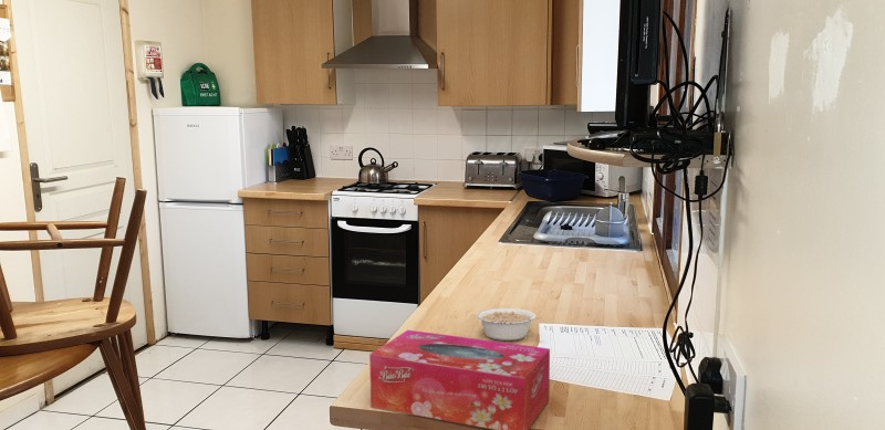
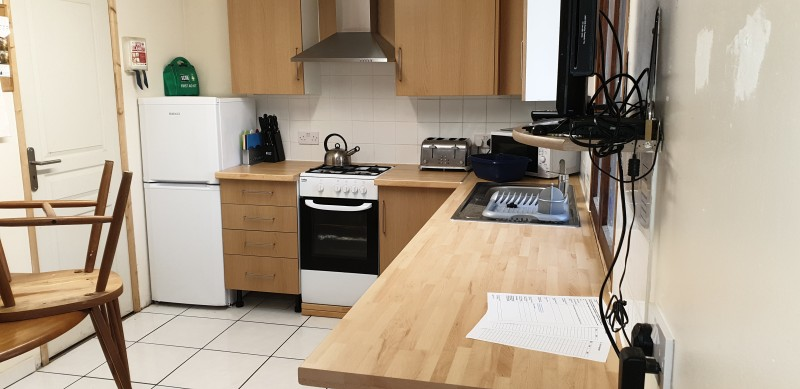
- tissue box [368,328,551,430]
- legume [476,306,543,342]
